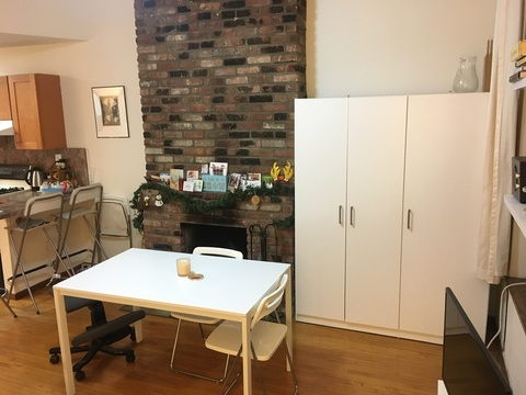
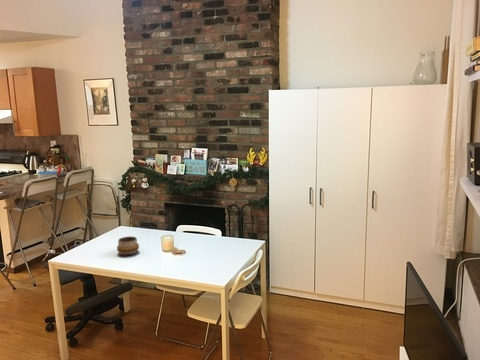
+ decorative bowl [116,235,140,256]
